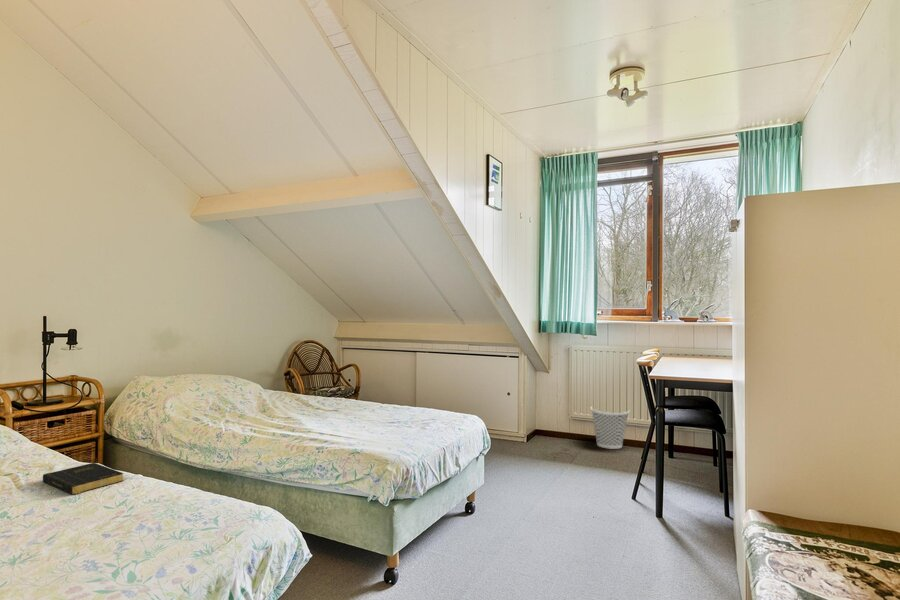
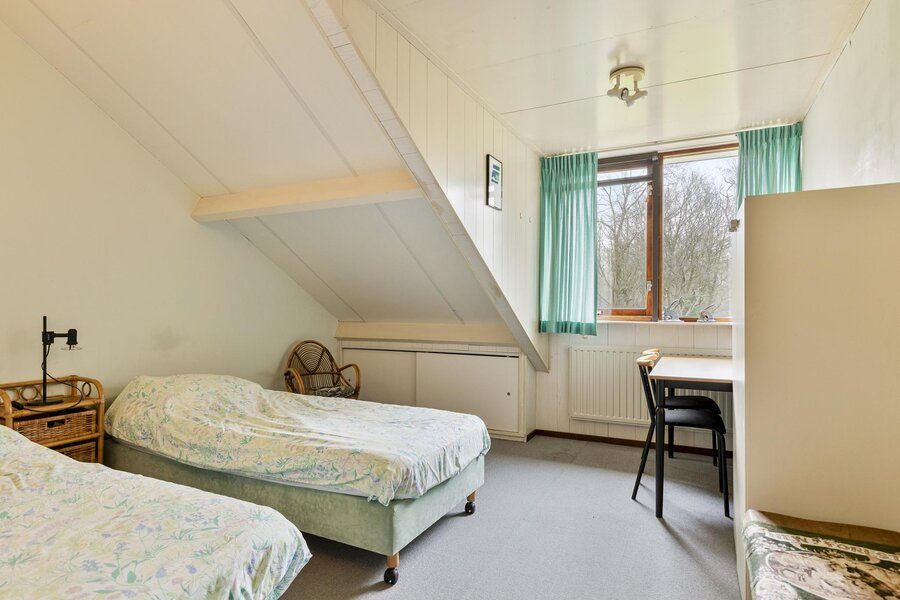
- book [42,462,125,495]
- wastebasket [590,406,630,450]
